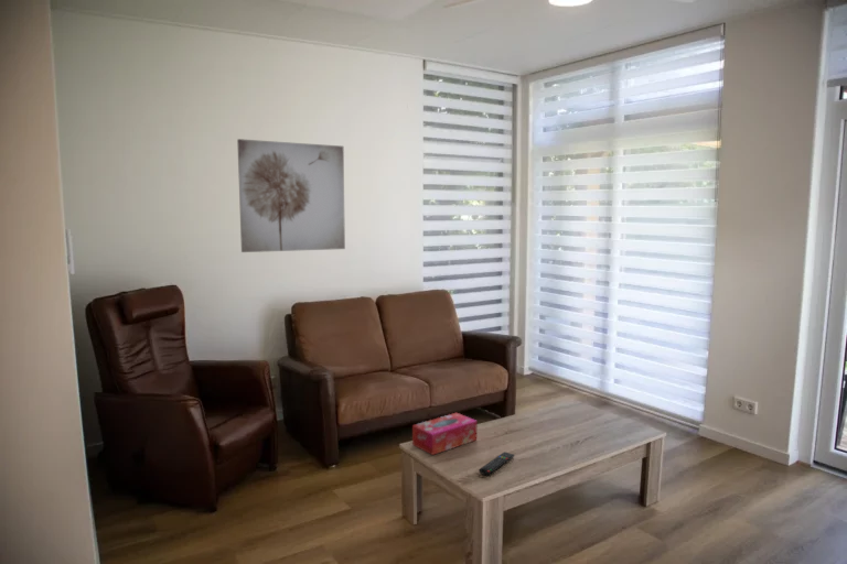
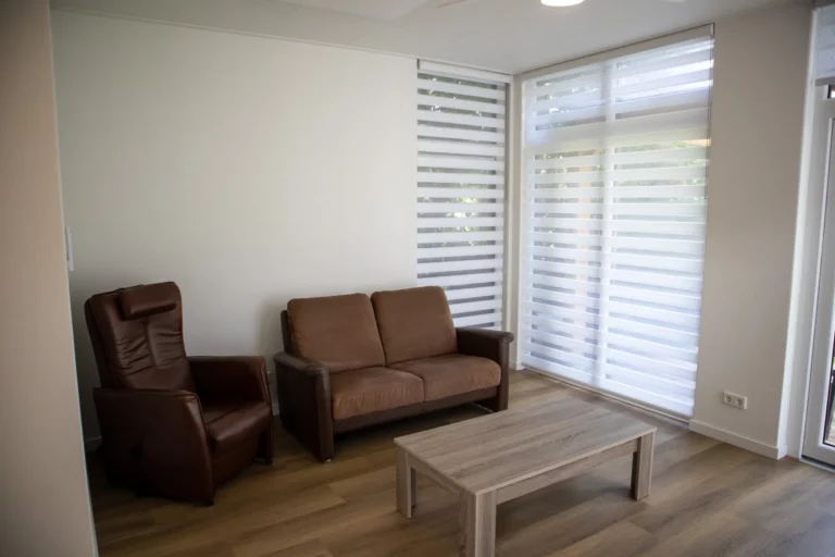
- remote control [478,451,515,476]
- tissue box [411,412,478,456]
- wall art [236,138,346,253]
